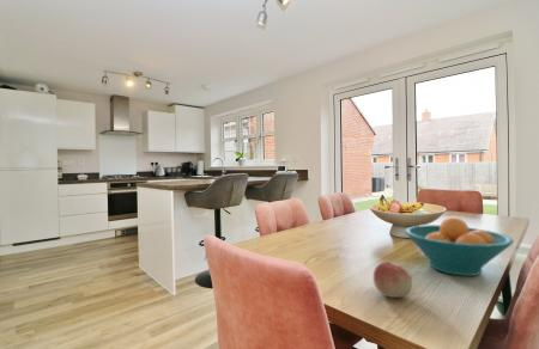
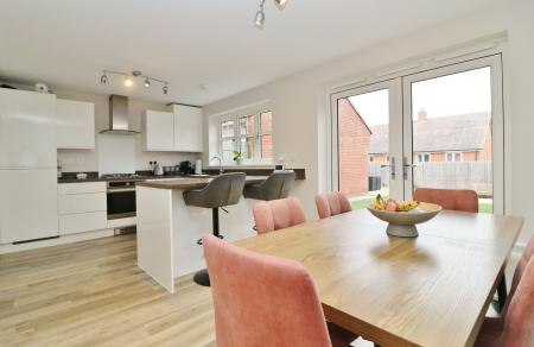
- fruit bowl [404,216,515,277]
- fruit [373,261,413,299]
